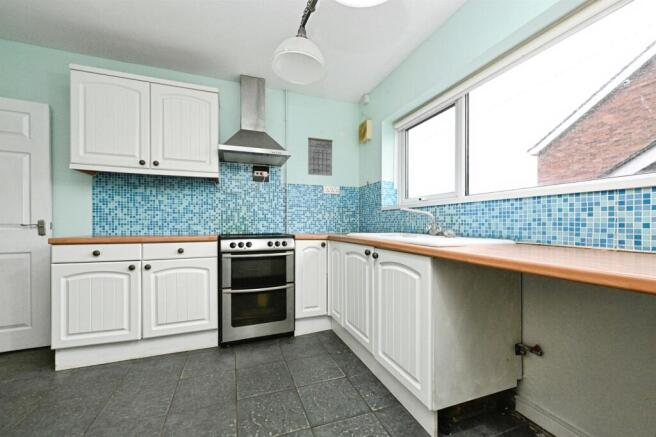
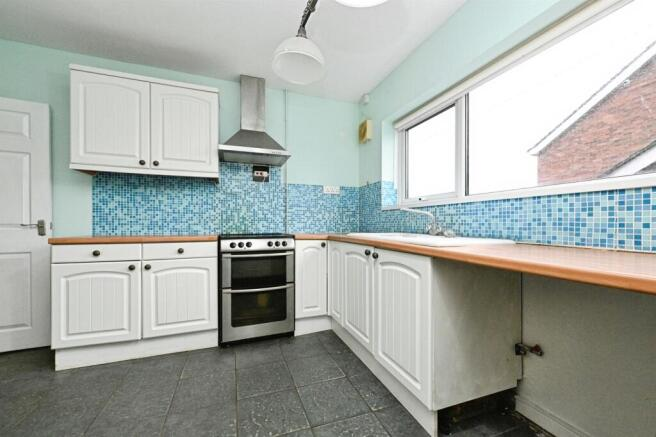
- calendar [307,130,334,177]
